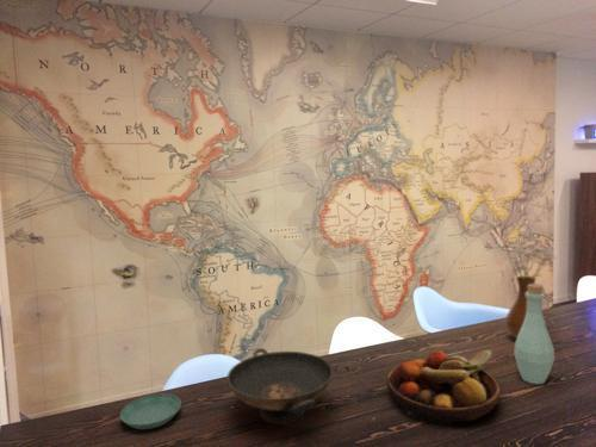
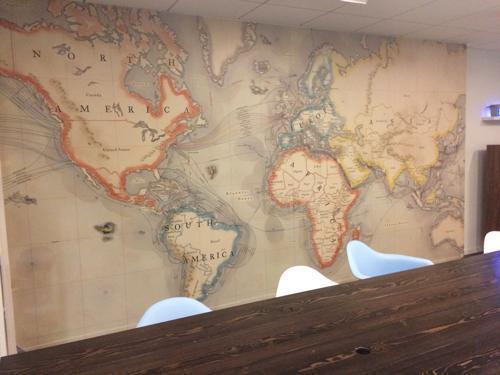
- decorative bowl [225,347,335,426]
- fruit bowl [386,349,501,424]
- vase [496,242,558,340]
- bottle [513,284,555,385]
- saucer [119,393,182,430]
